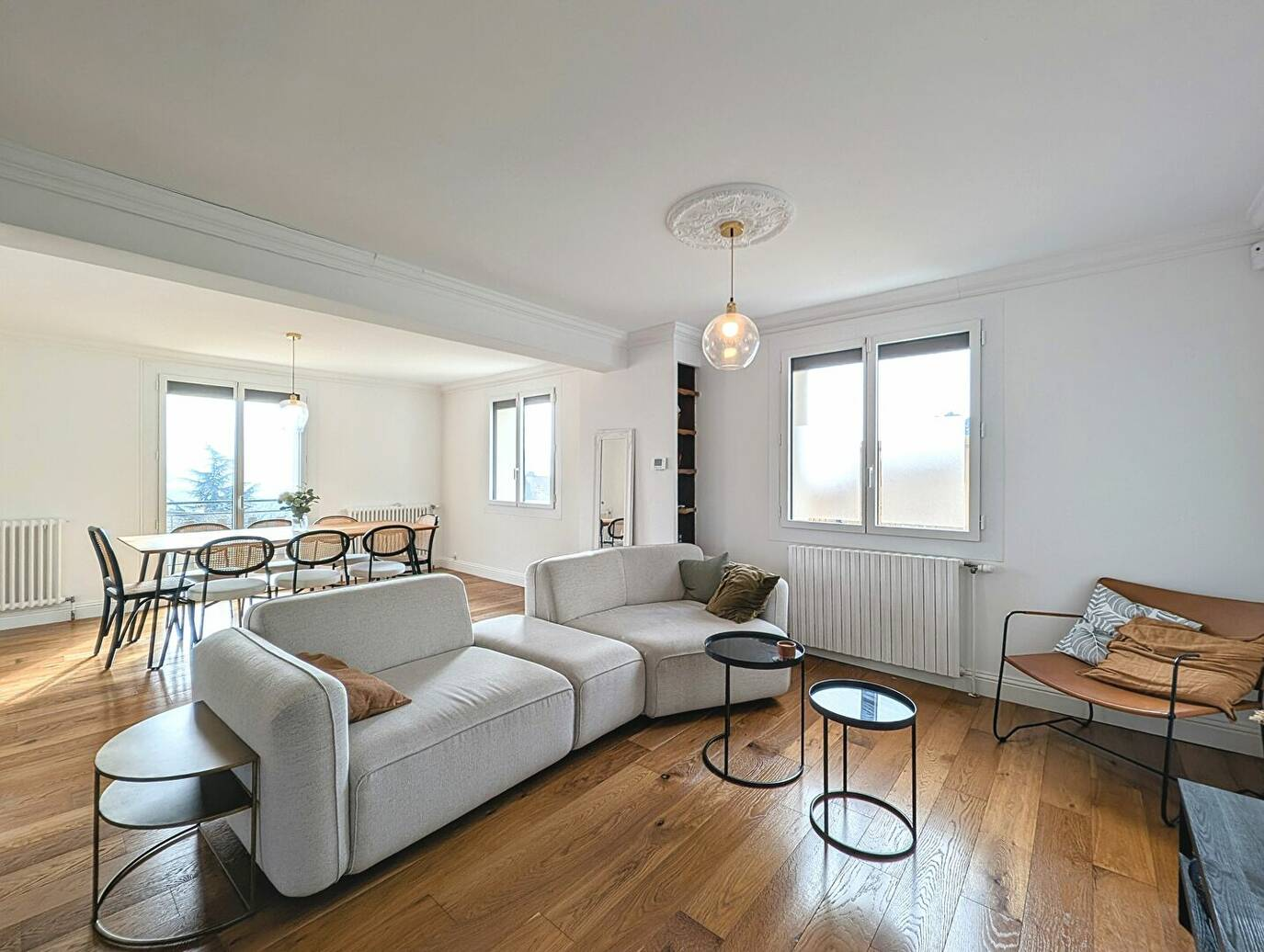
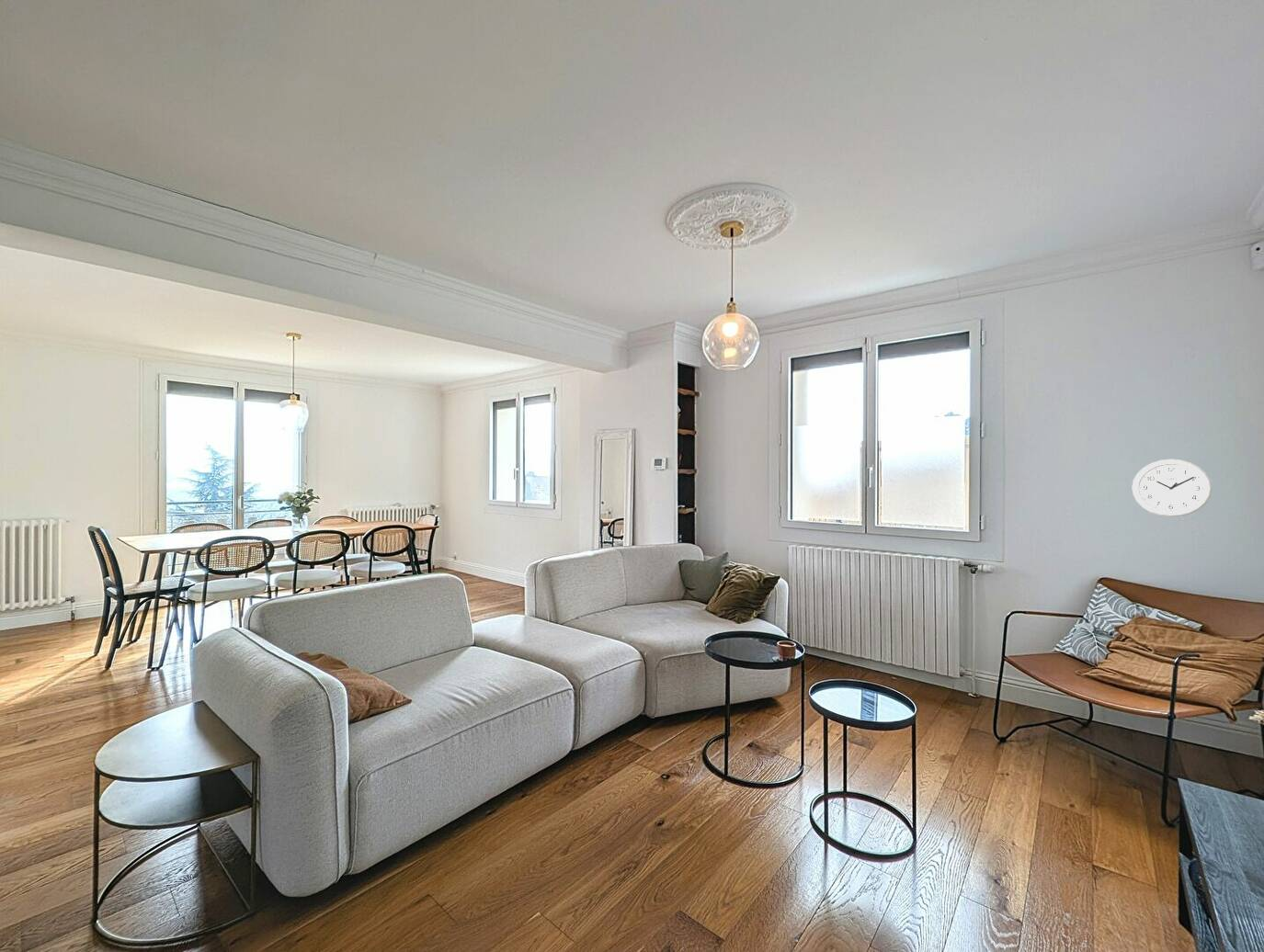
+ wall clock [1131,459,1213,517]
